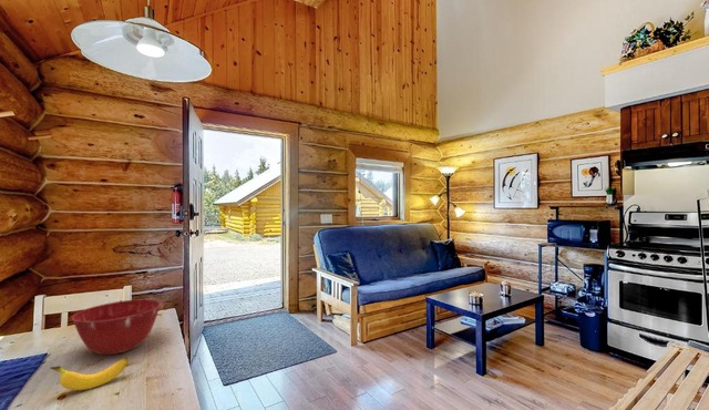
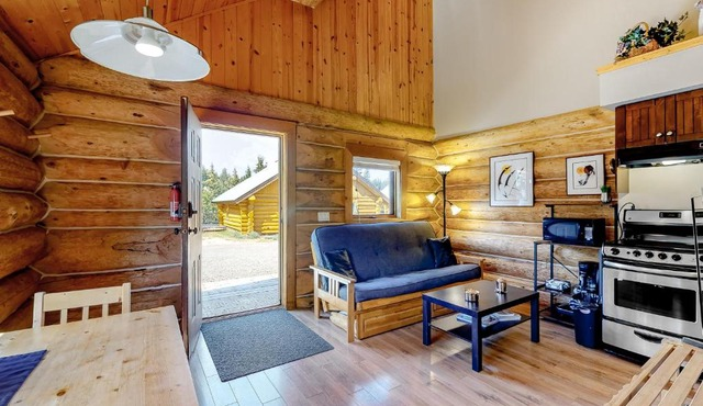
- banana [50,356,129,391]
- mixing bowl [71,298,162,356]
